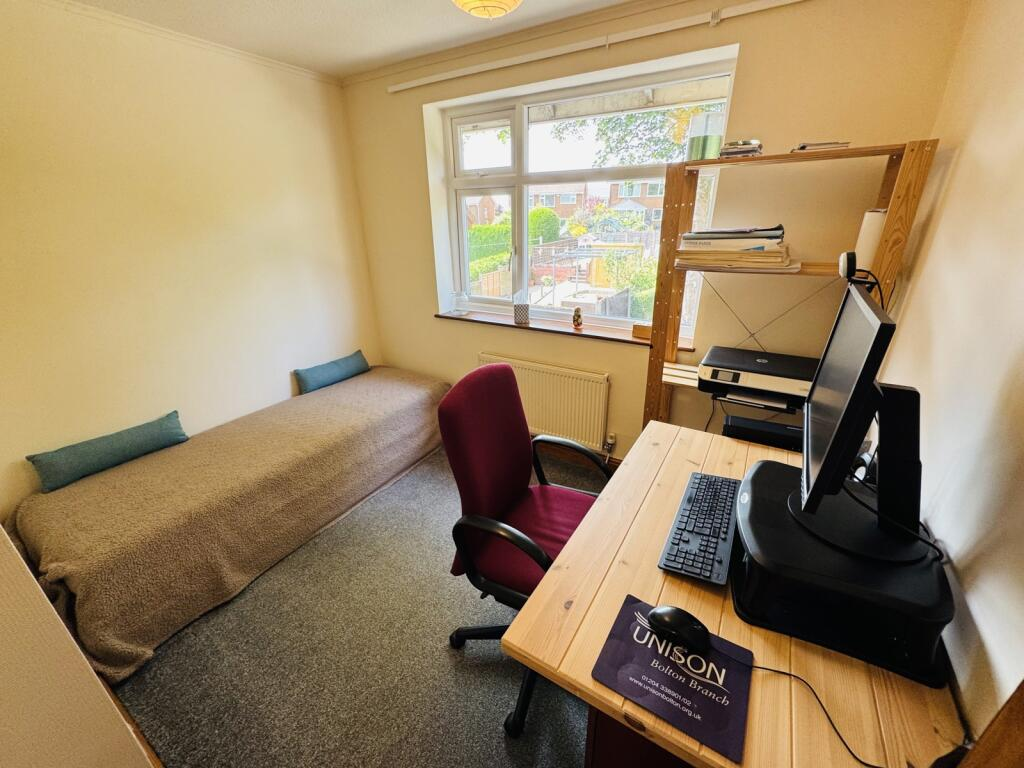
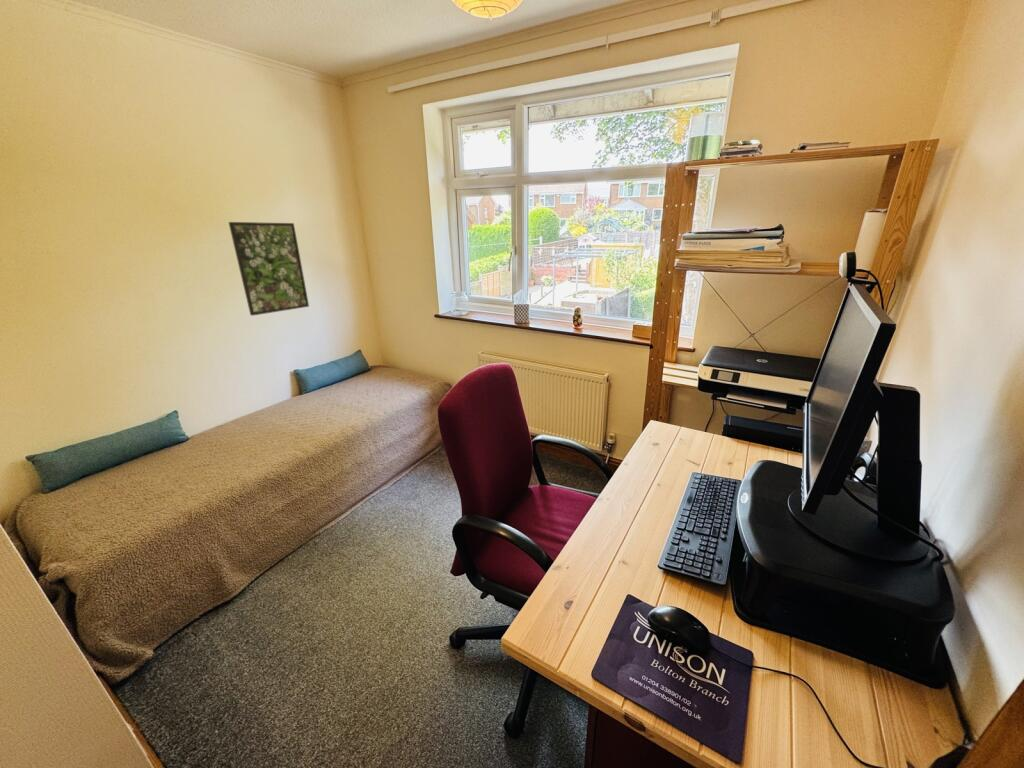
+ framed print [228,221,310,317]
